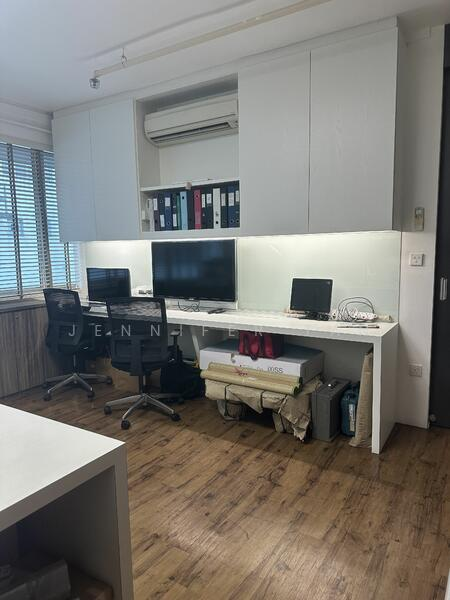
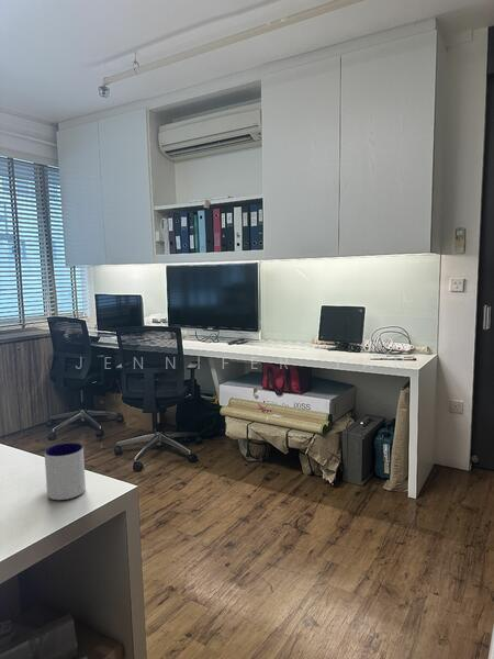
+ mug [44,442,87,501]
